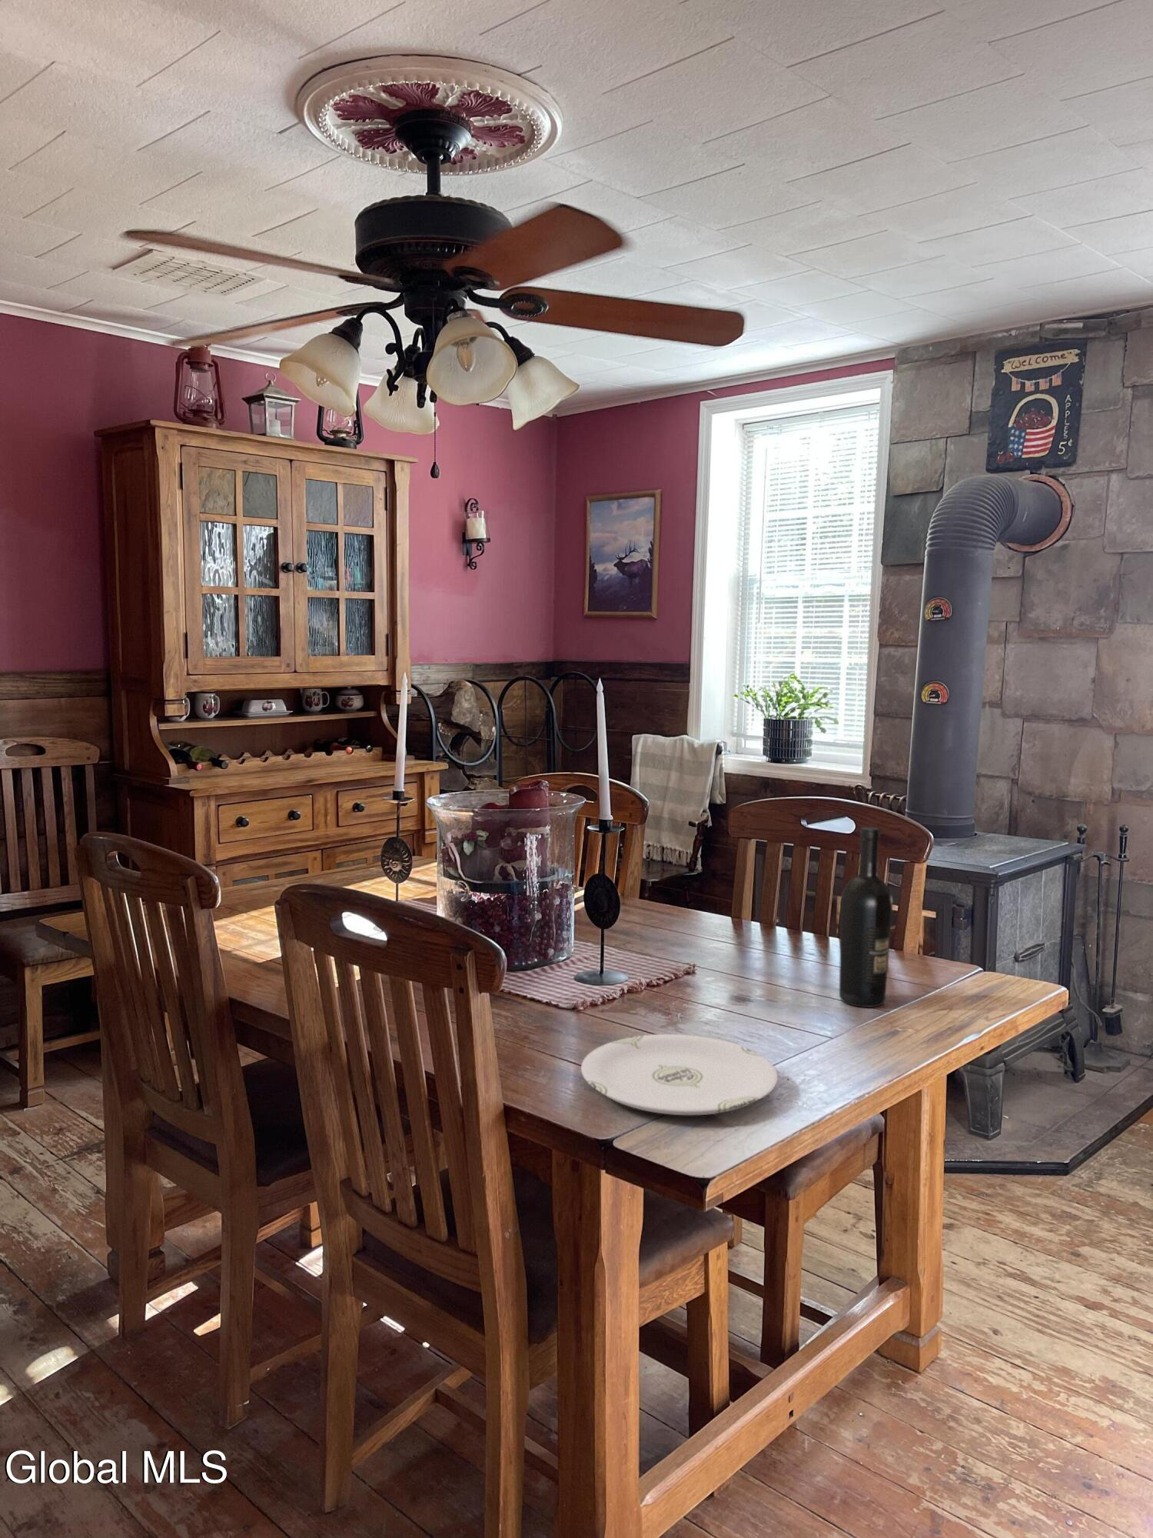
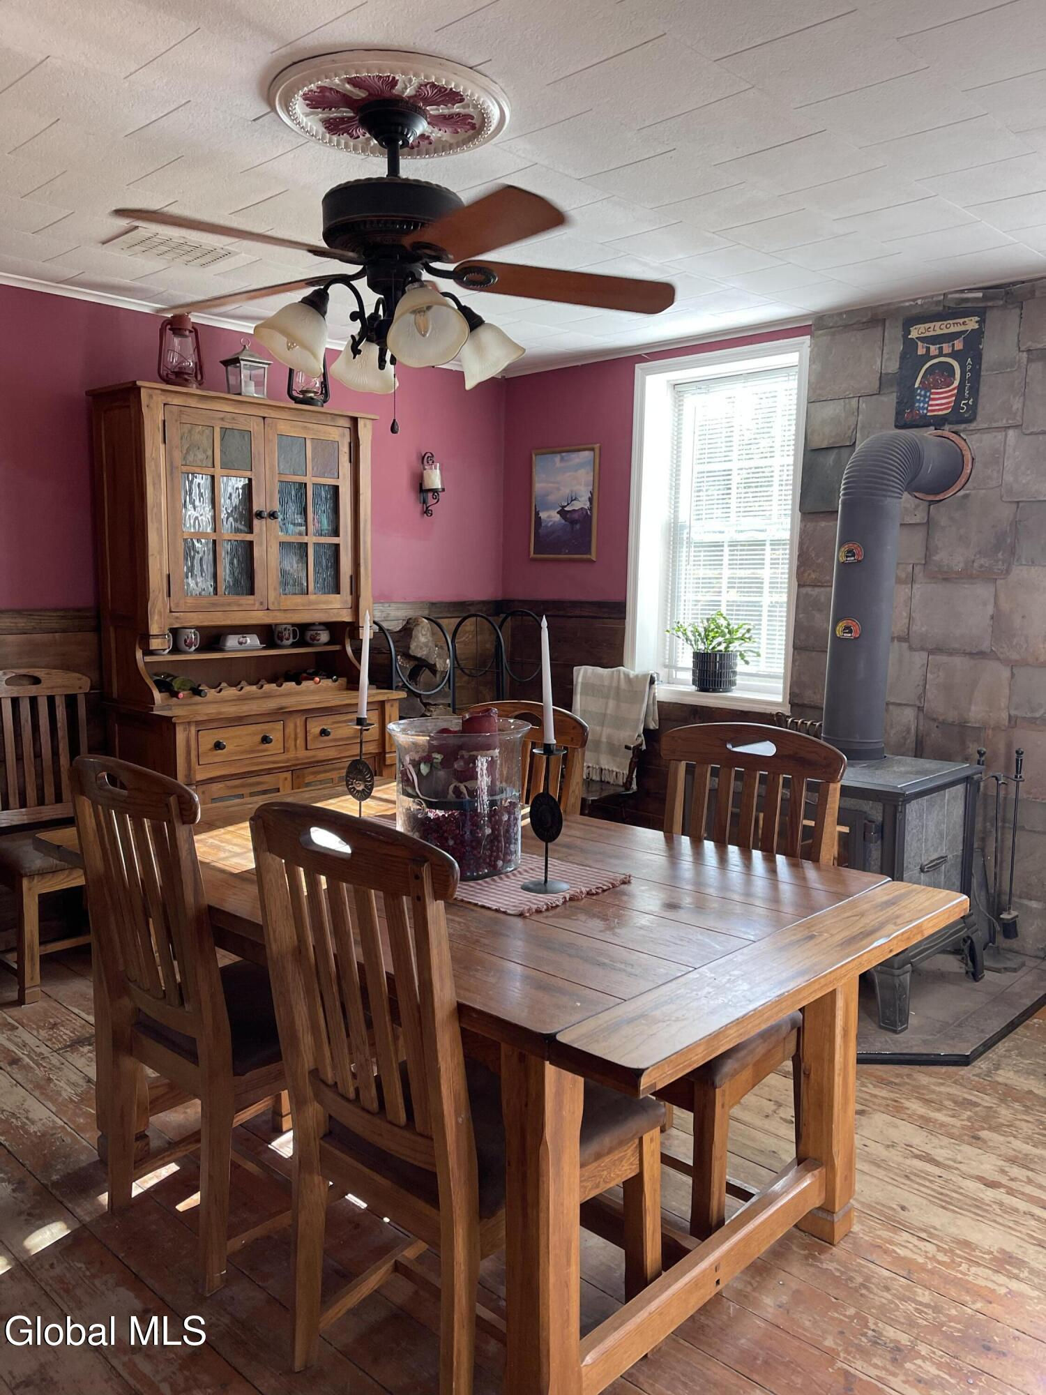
- plate [580,1033,779,1115]
- wine bottle [838,826,894,1008]
